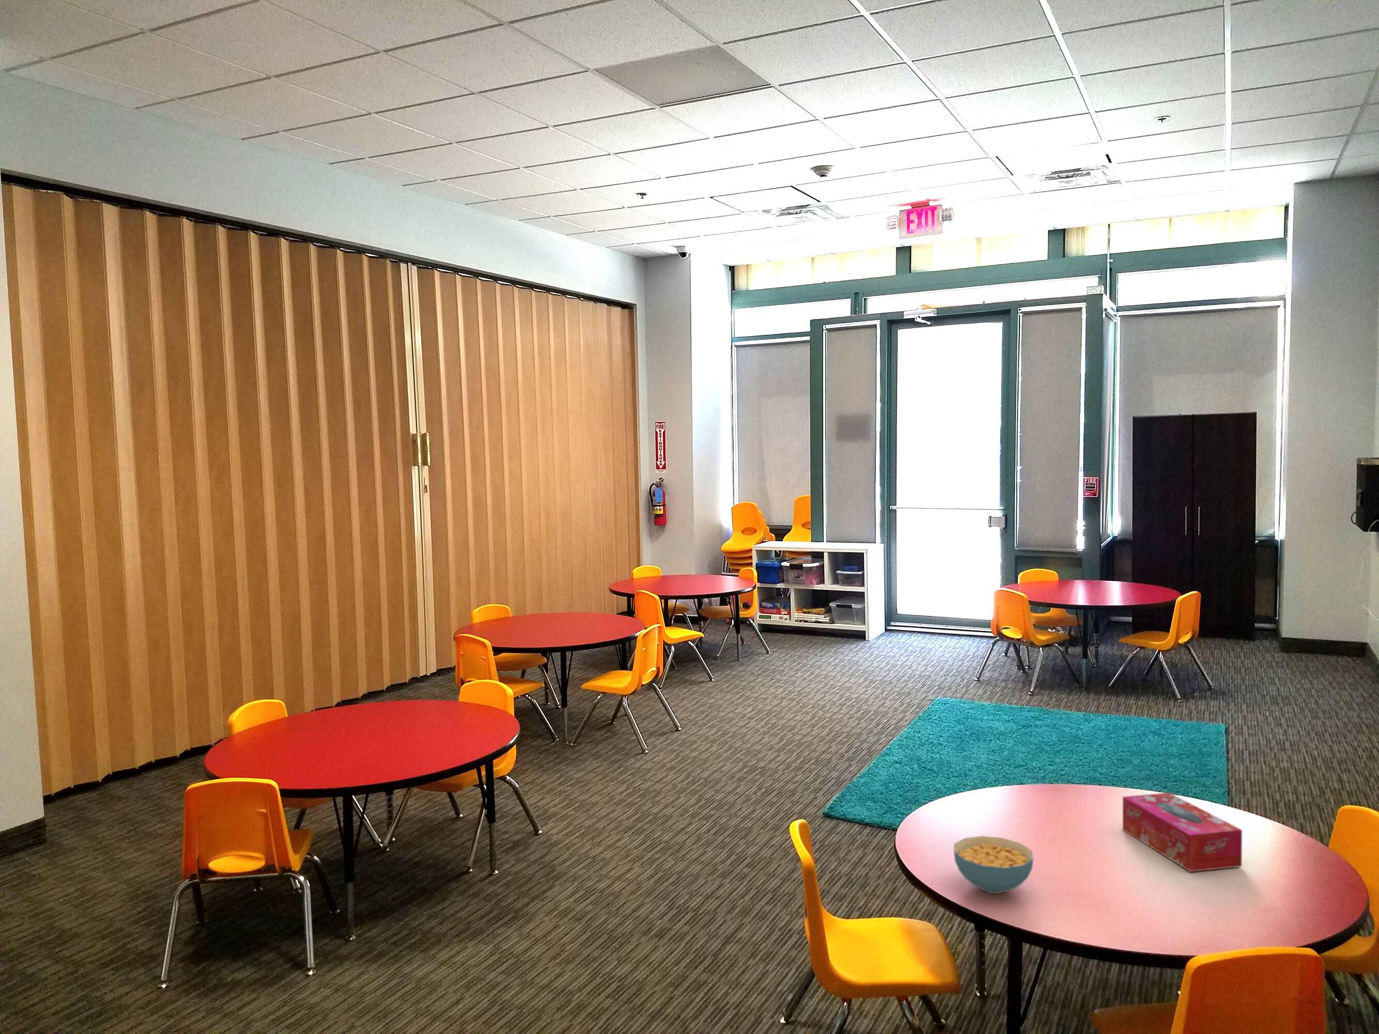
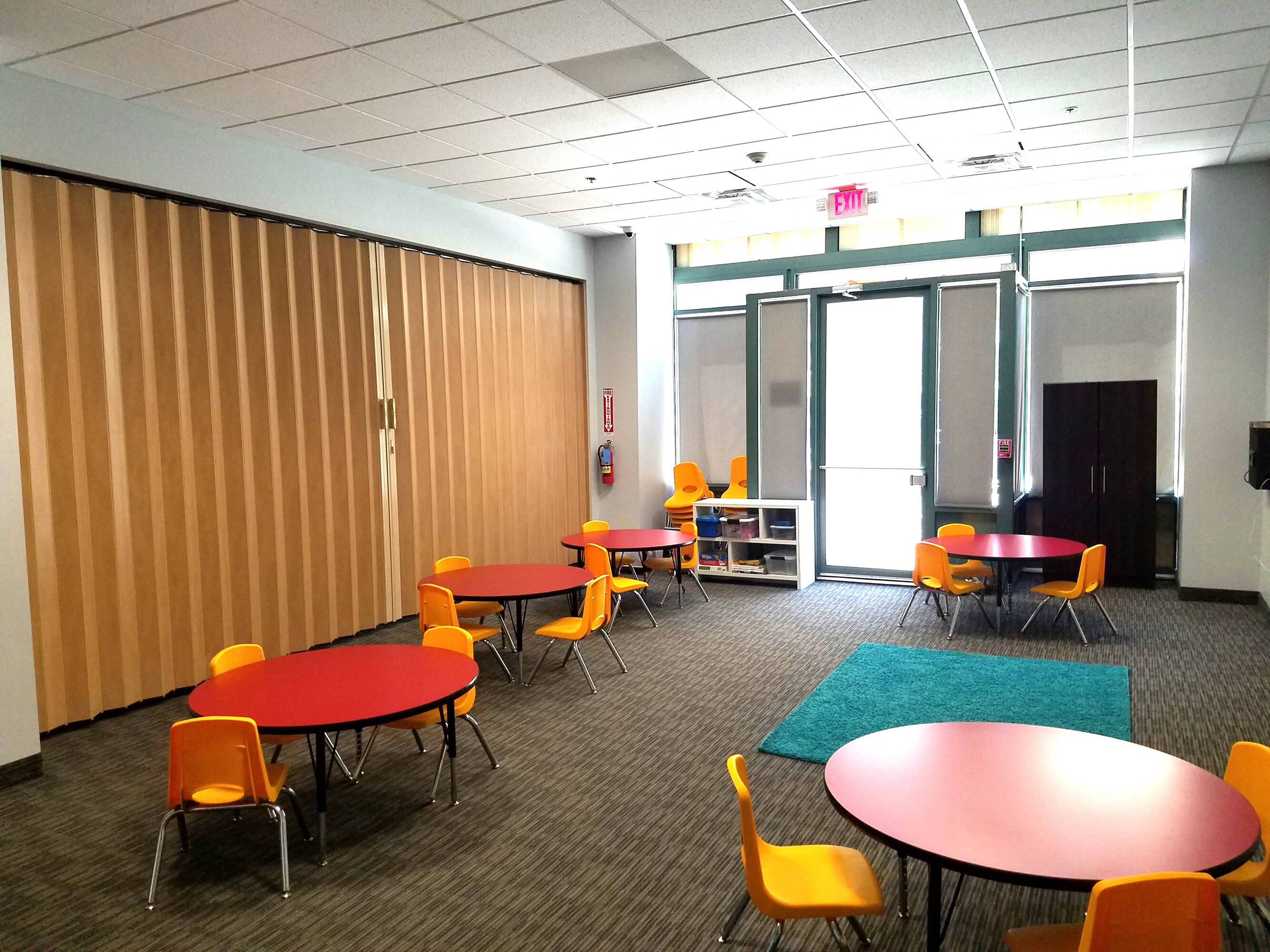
- tissue box [1122,792,1242,872]
- cereal bowl [953,835,1034,894]
